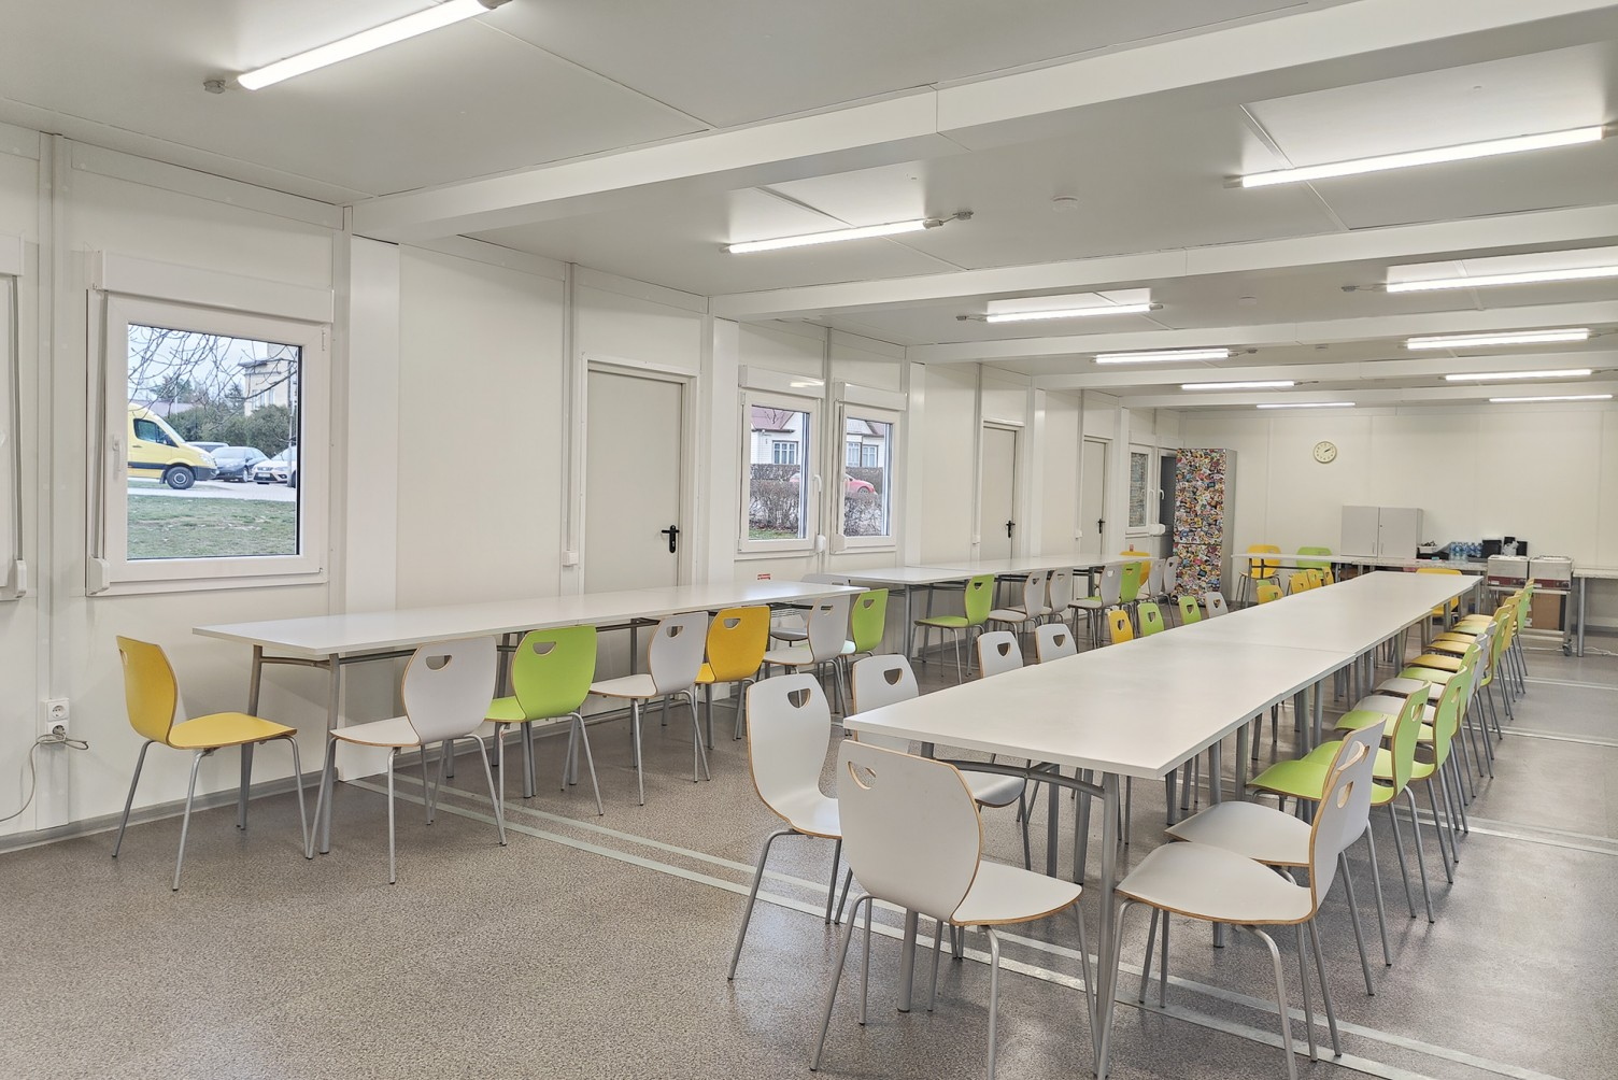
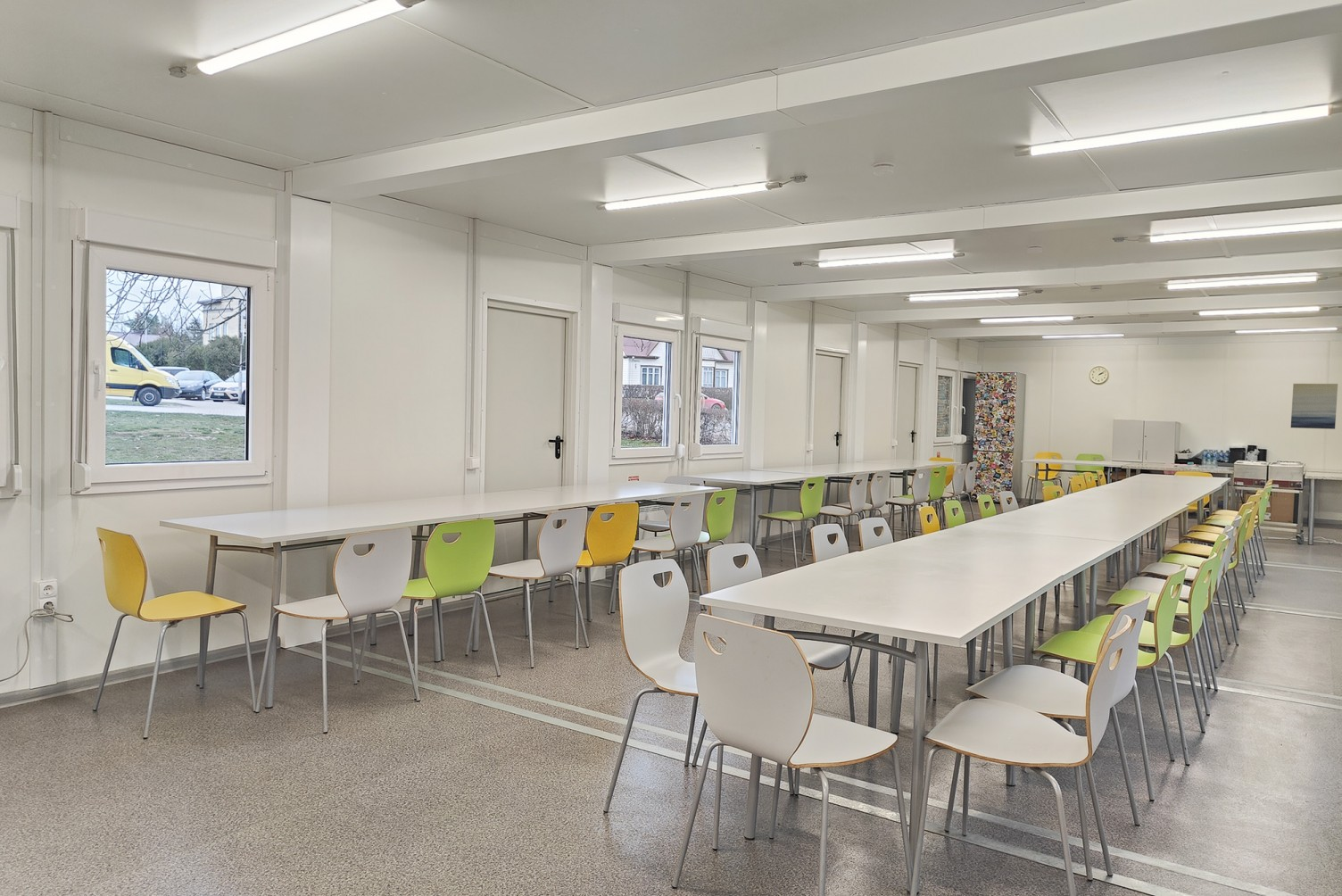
+ wall art [1290,383,1338,430]
